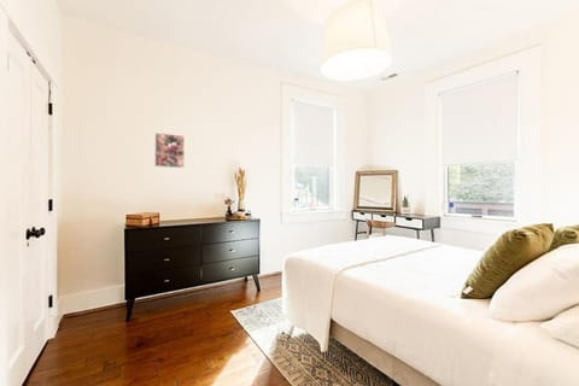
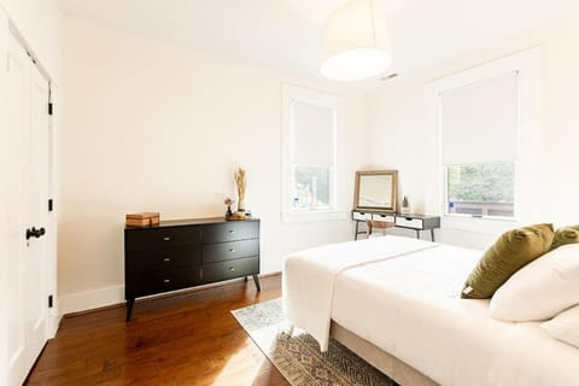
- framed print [153,131,186,169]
